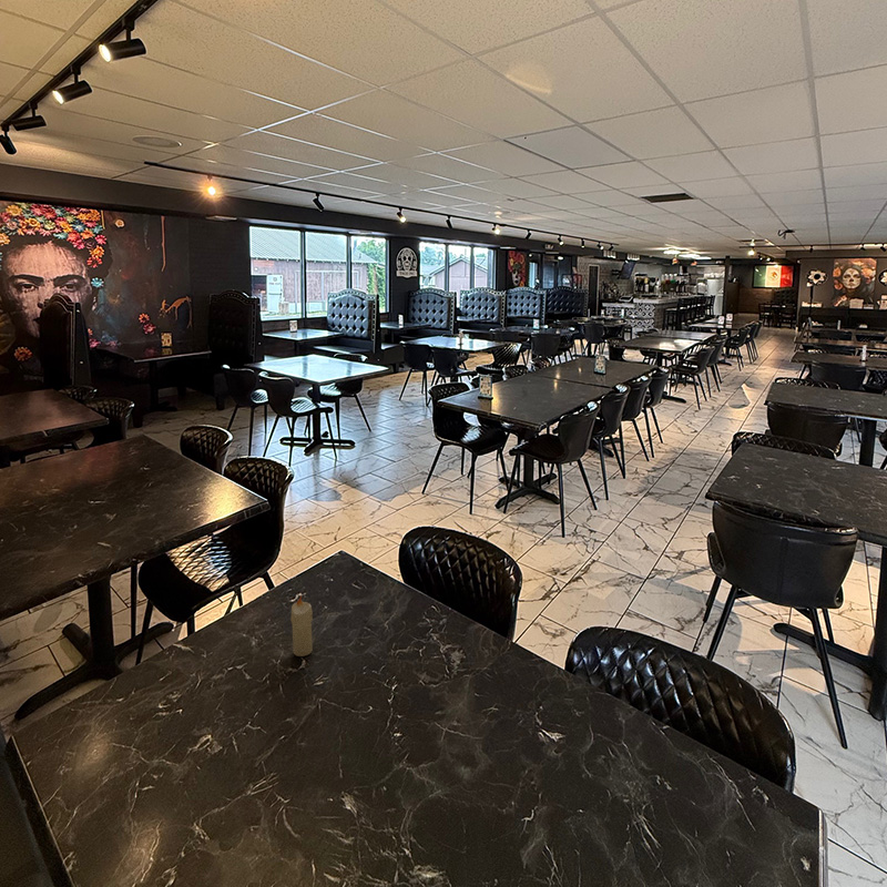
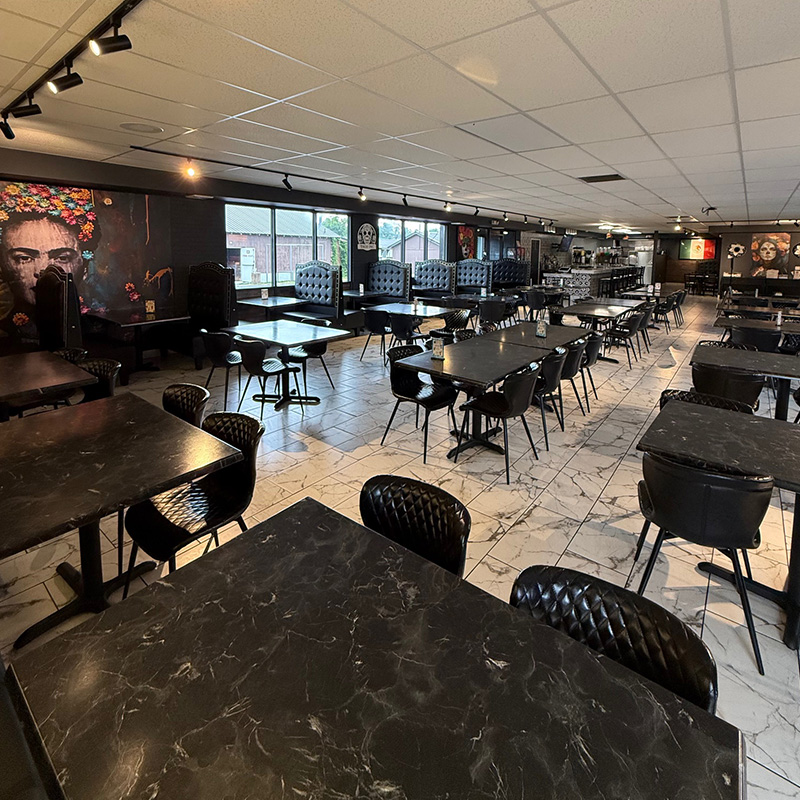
- candle [289,595,314,657]
